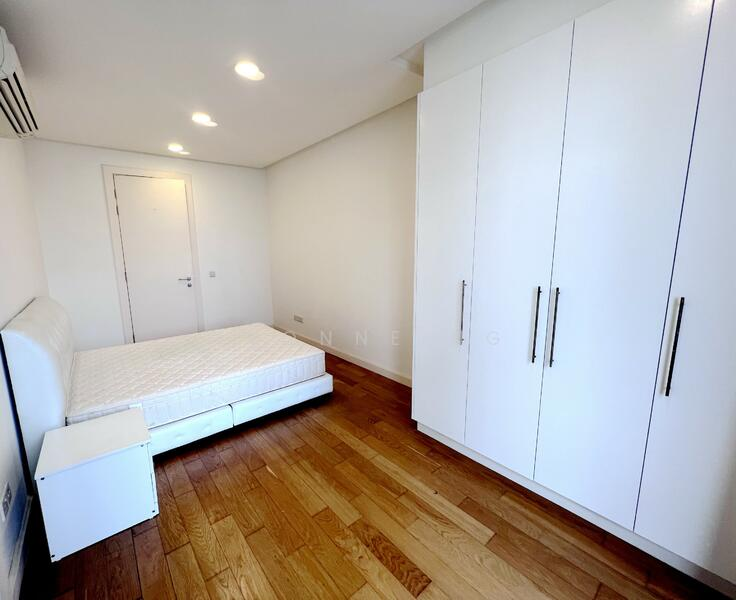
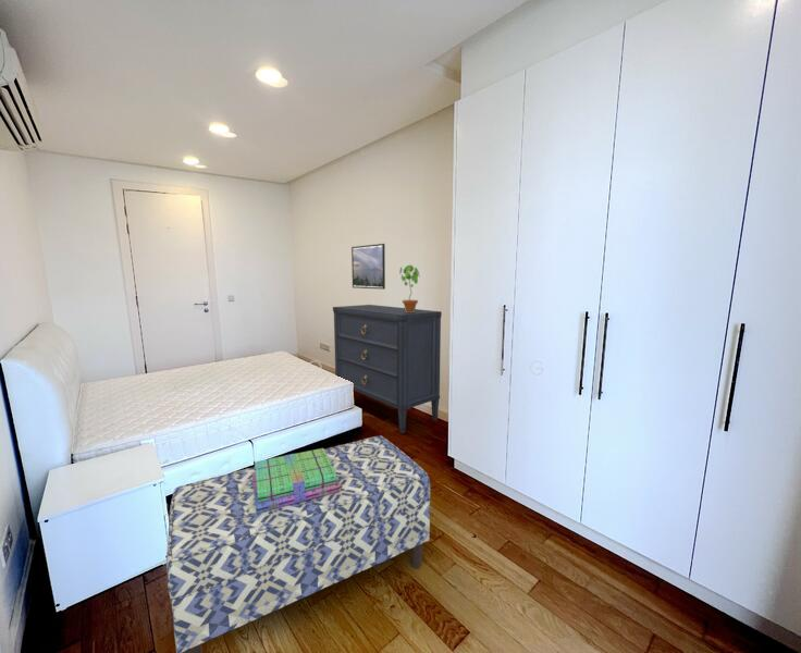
+ potted plant [398,264,421,312]
+ dresser [332,304,443,434]
+ bench [165,435,431,653]
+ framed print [350,243,386,291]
+ stack of books [251,447,341,514]
